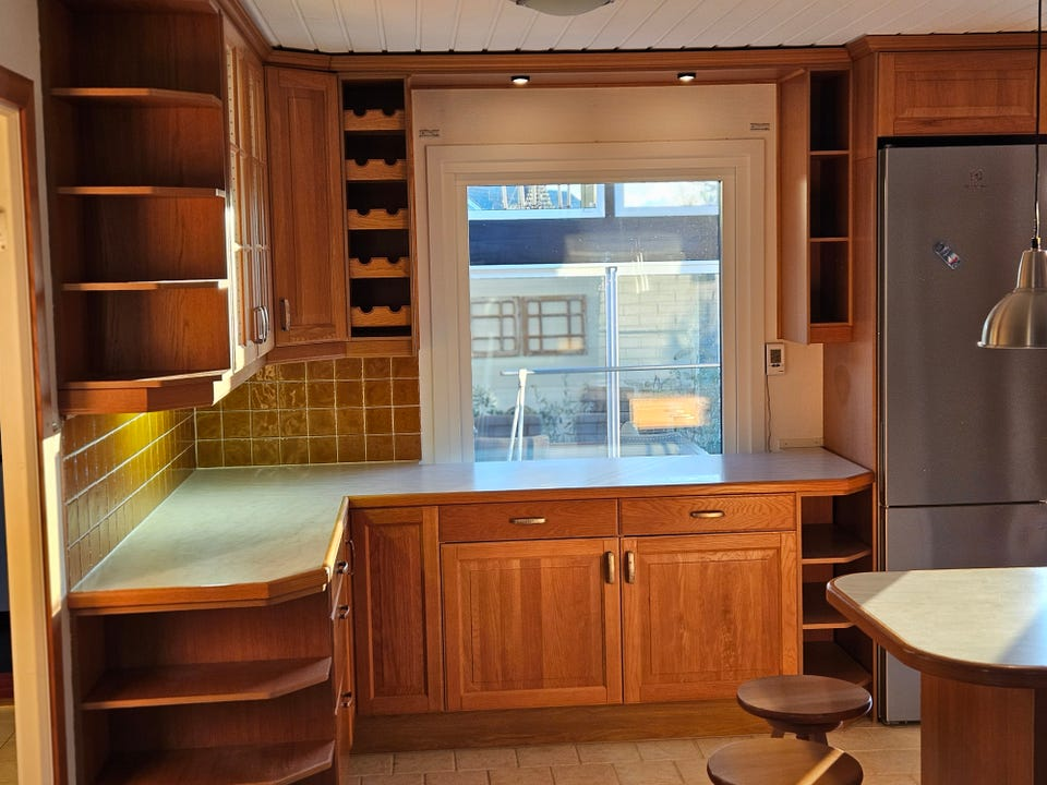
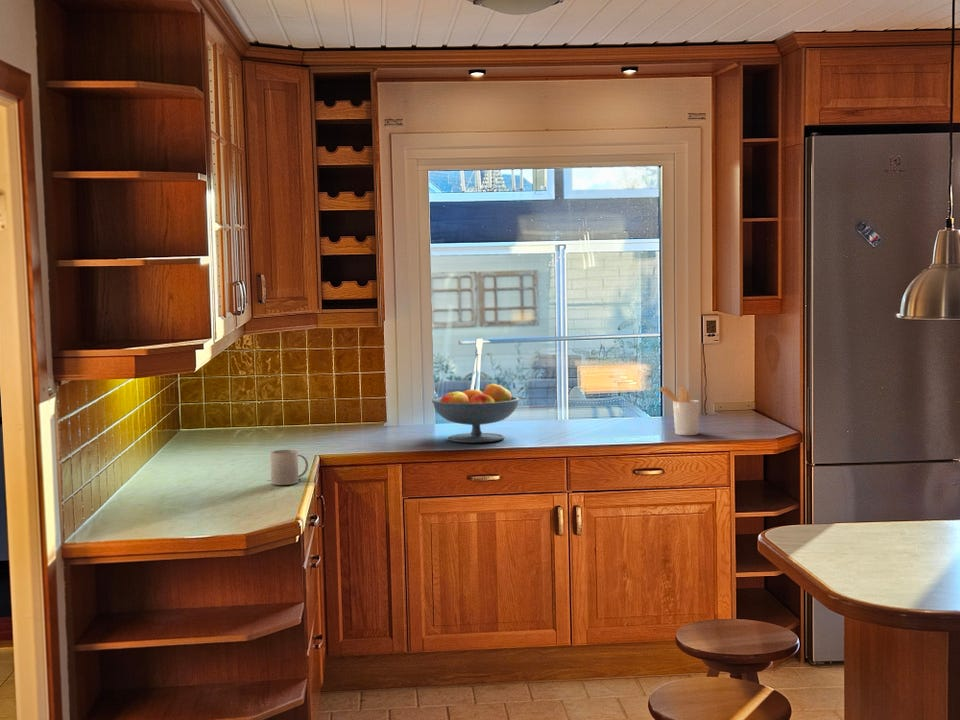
+ mug [269,449,309,486]
+ fruit bowl [431,382,520,444]
+ utensil holder [658,385,701,436]
